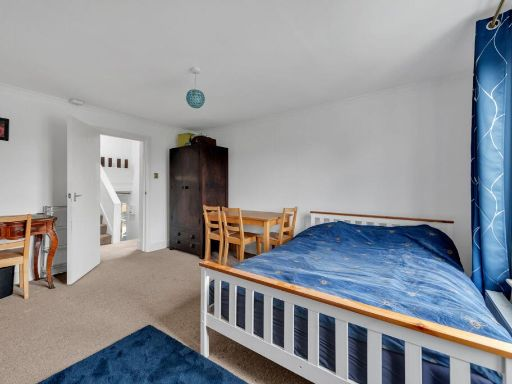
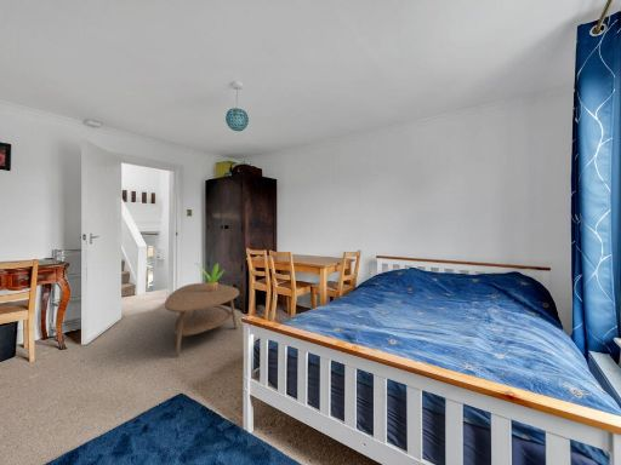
+ potted plant [194,262,226,292]
+ coffee table [164,282,240,357]
